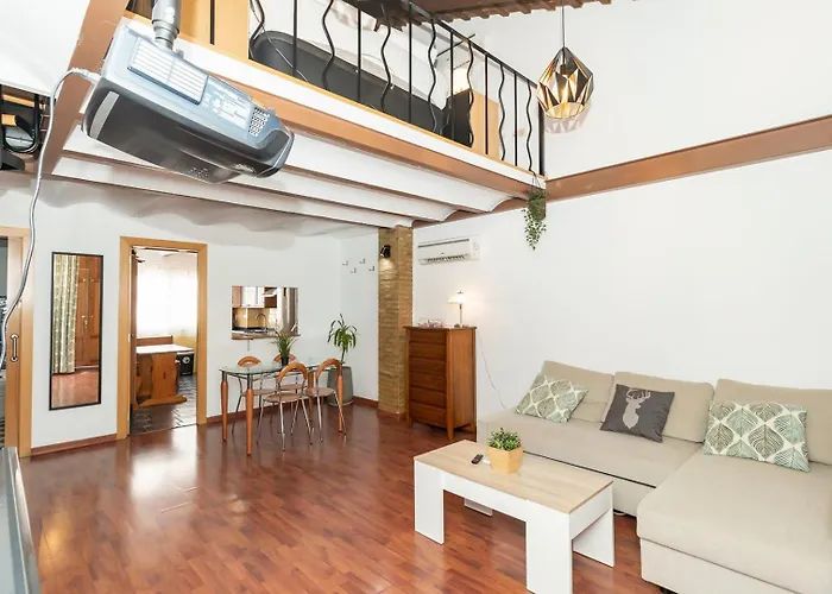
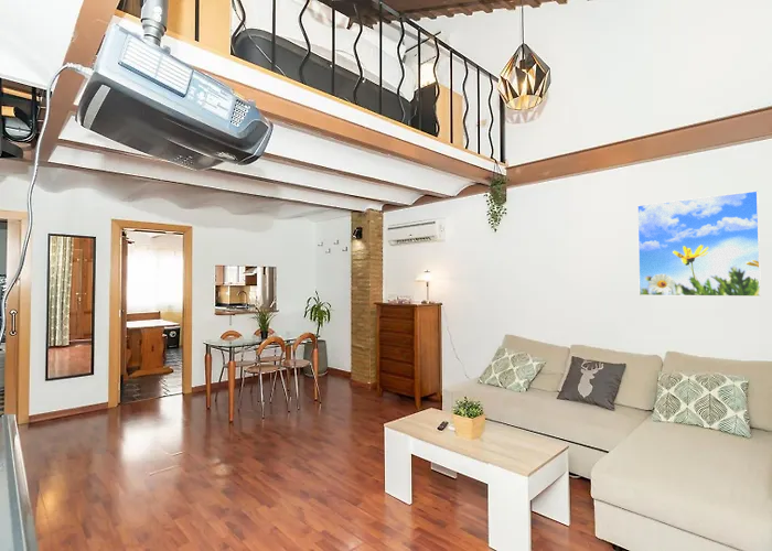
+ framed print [636,190,762,298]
